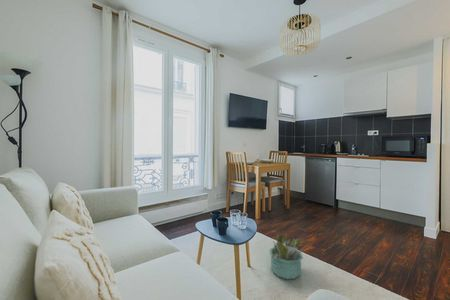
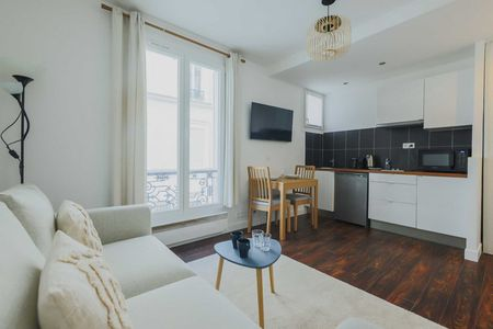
- decorative plant [269,232,306,280]
